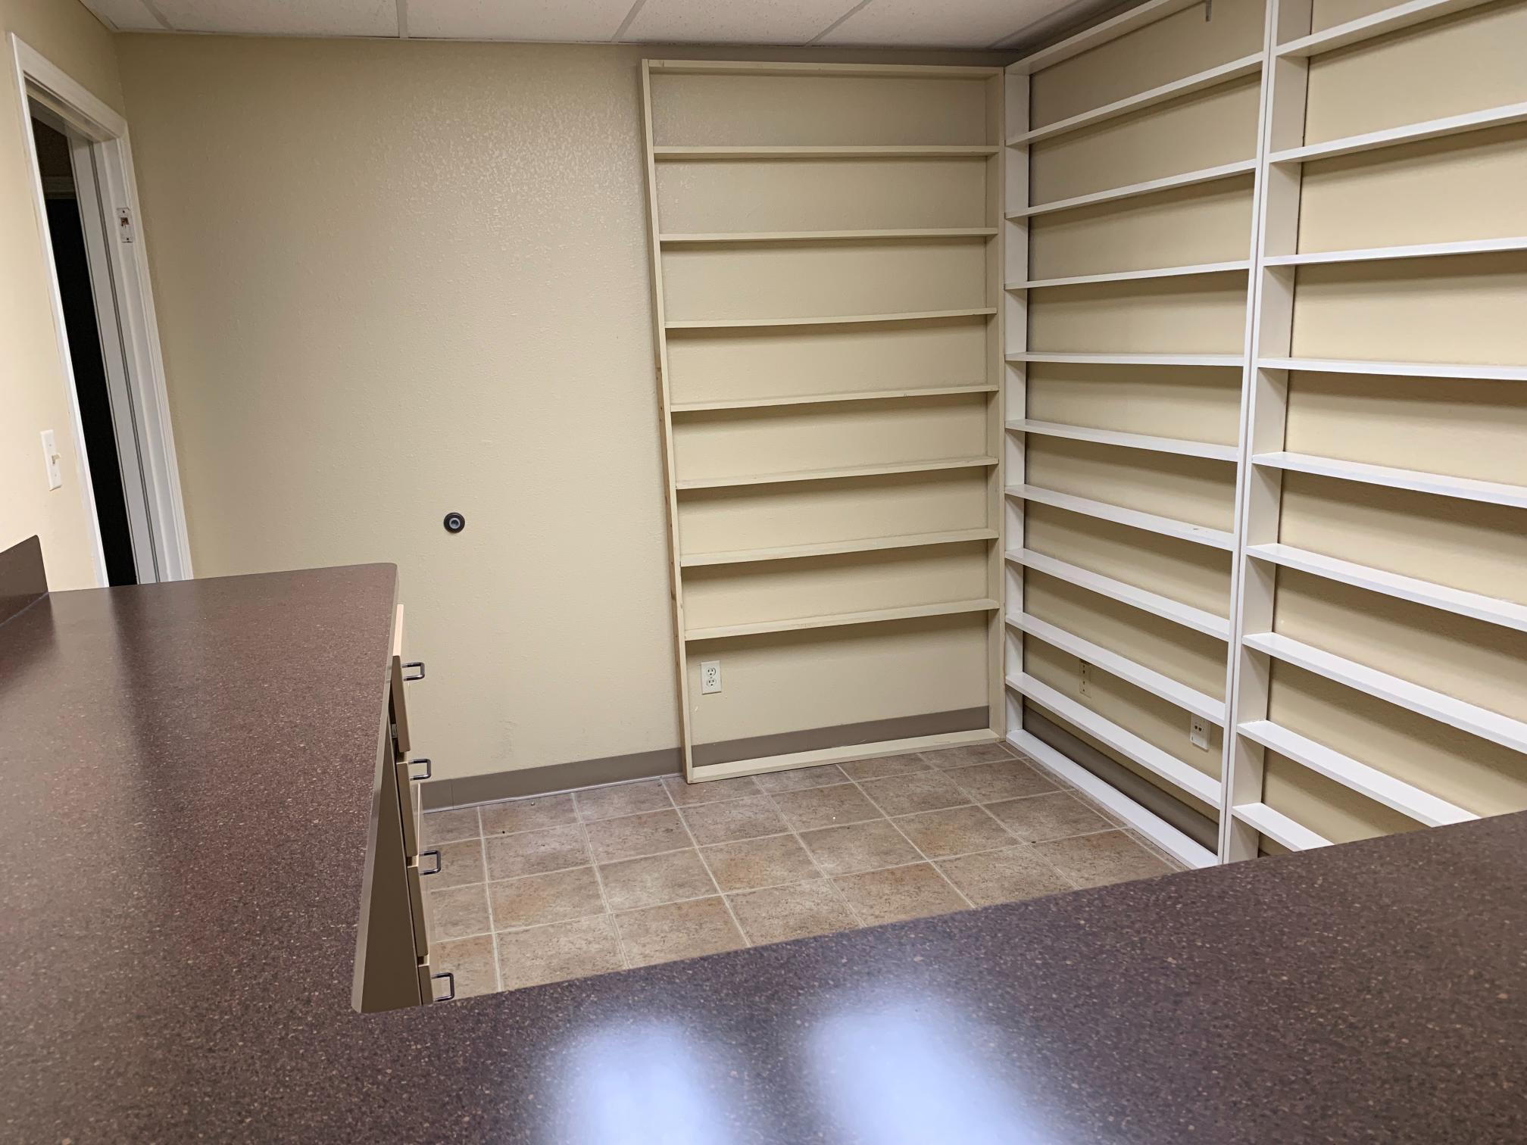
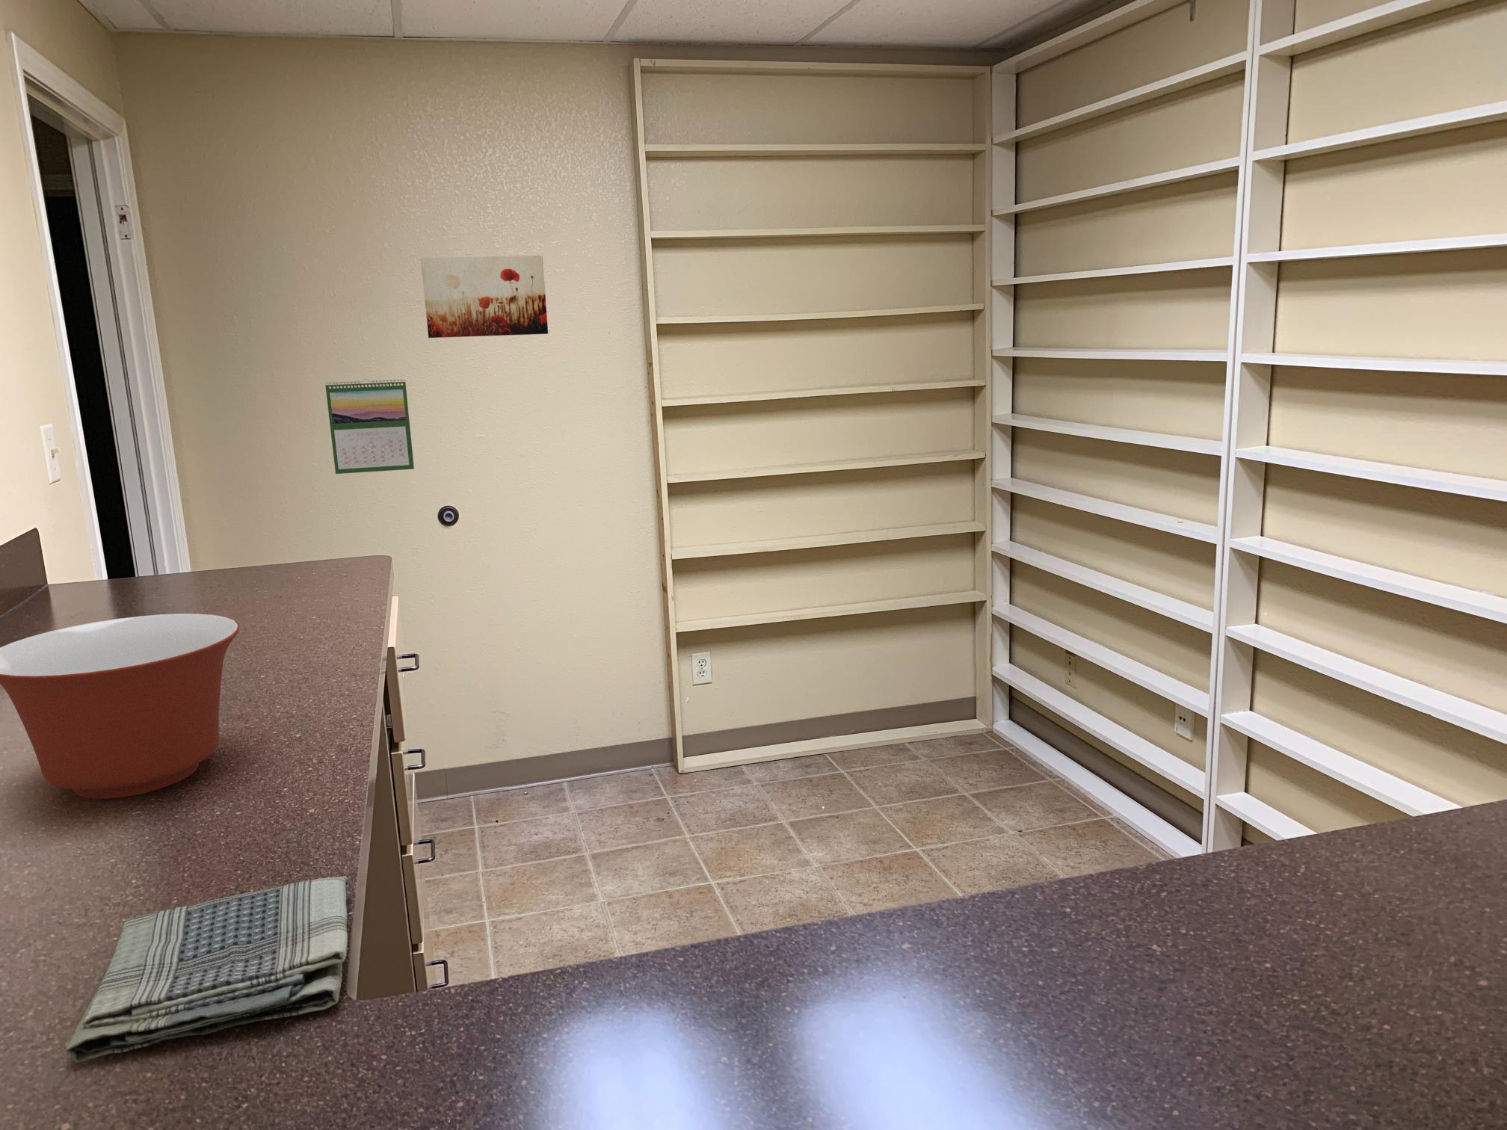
+ mixing bowl [0,612,240,800]
+ dish towel [65,876,349,1064]
+ calendar [324,379,415,475]
+ wall art [420,255,548,338]
